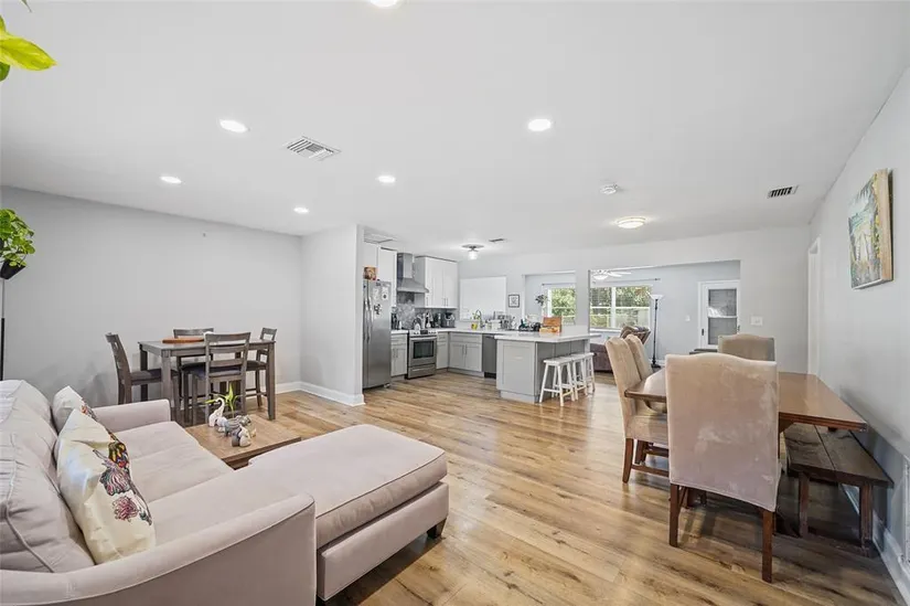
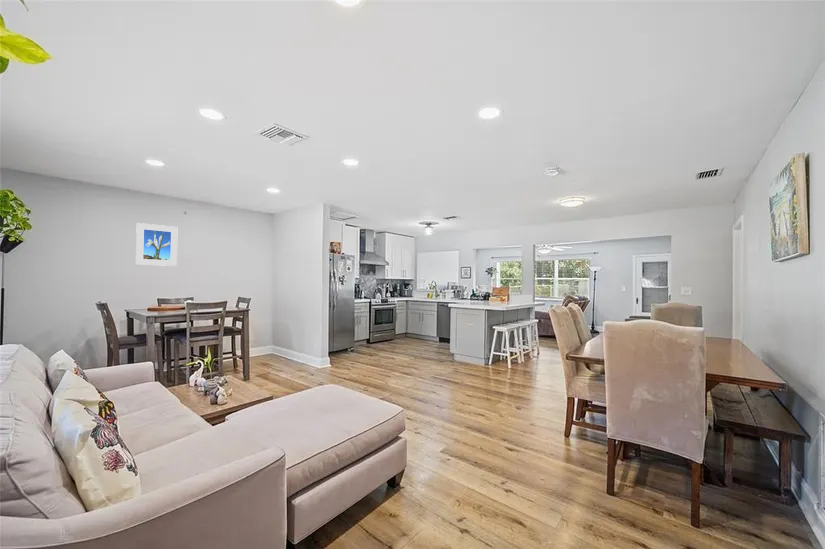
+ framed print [135,222,178,267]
